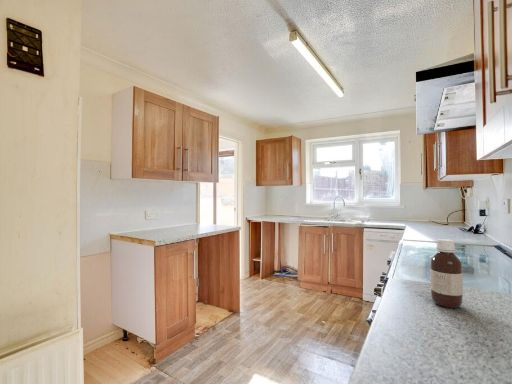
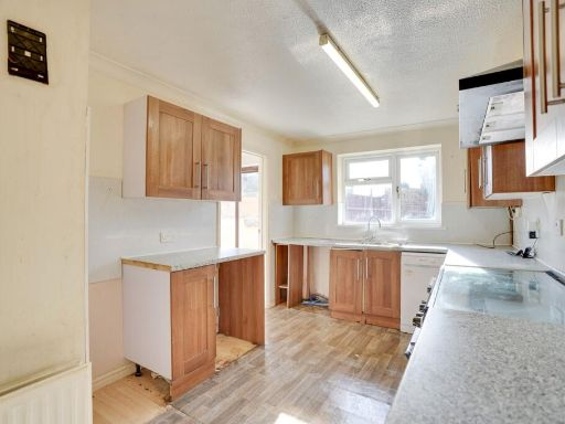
- bottle [430,238,464,309]
